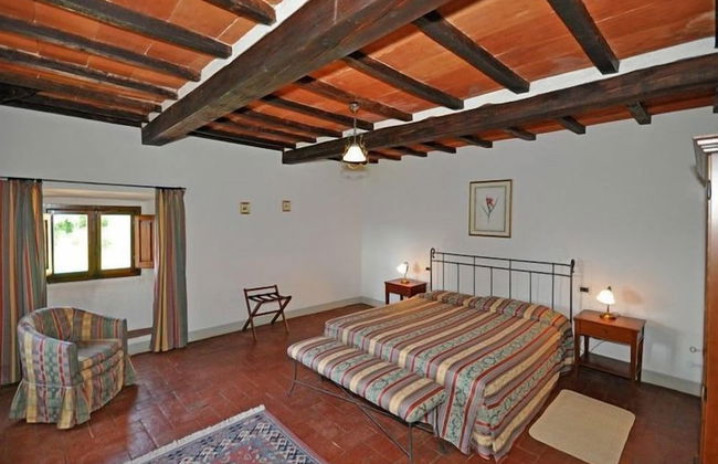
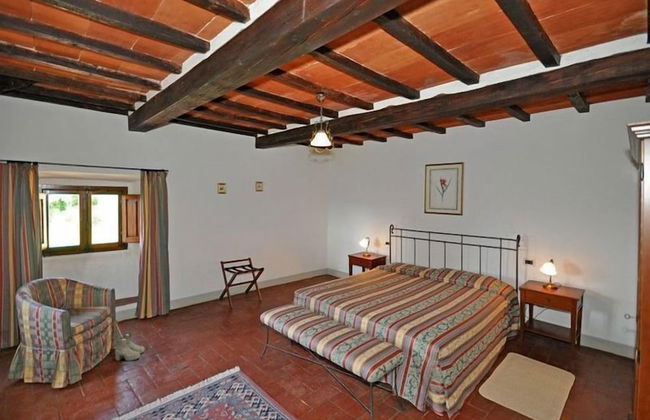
+ boots [114,332,145,362]
